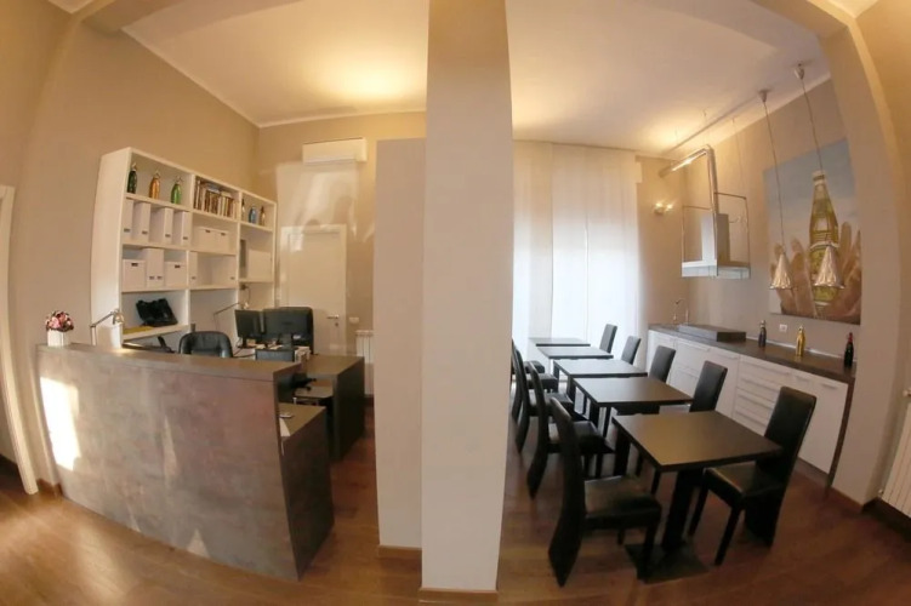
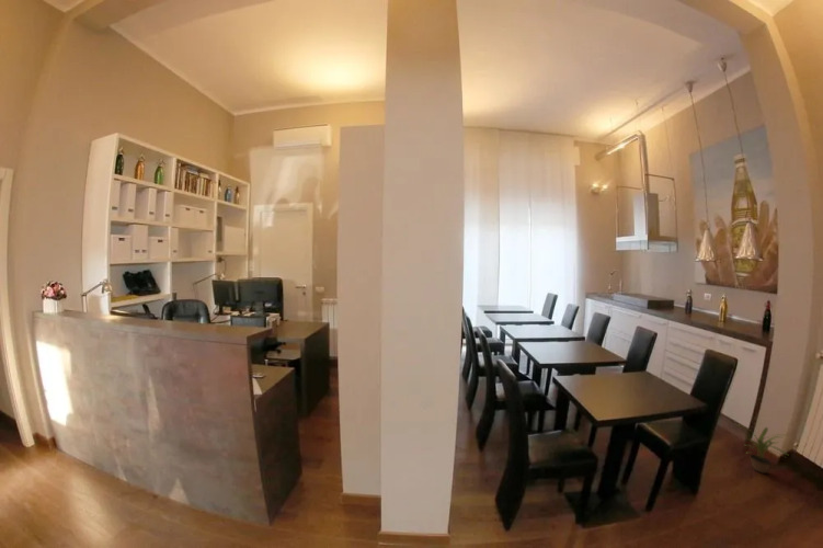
+ potted plant [735,423,789,475]
